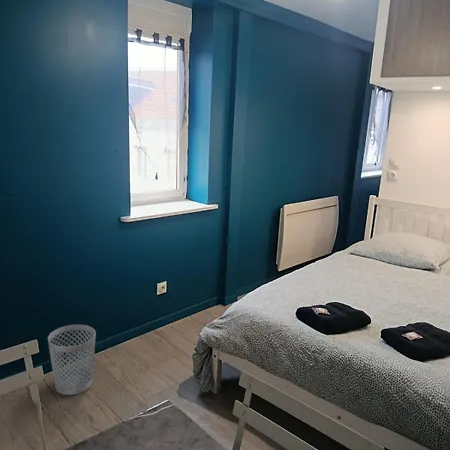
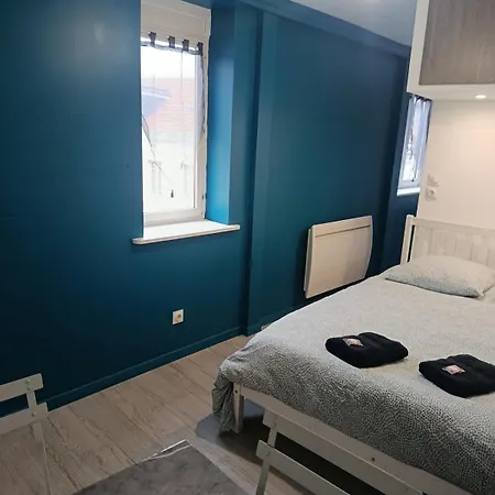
- wastebasket [47,324,97,396]
